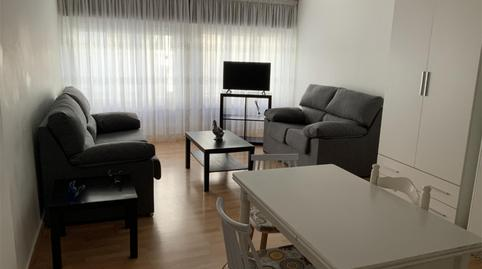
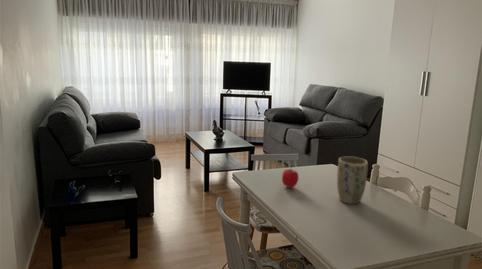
+ plant pot [336,156,369,205]
+ fruit [281,168,299,189]
